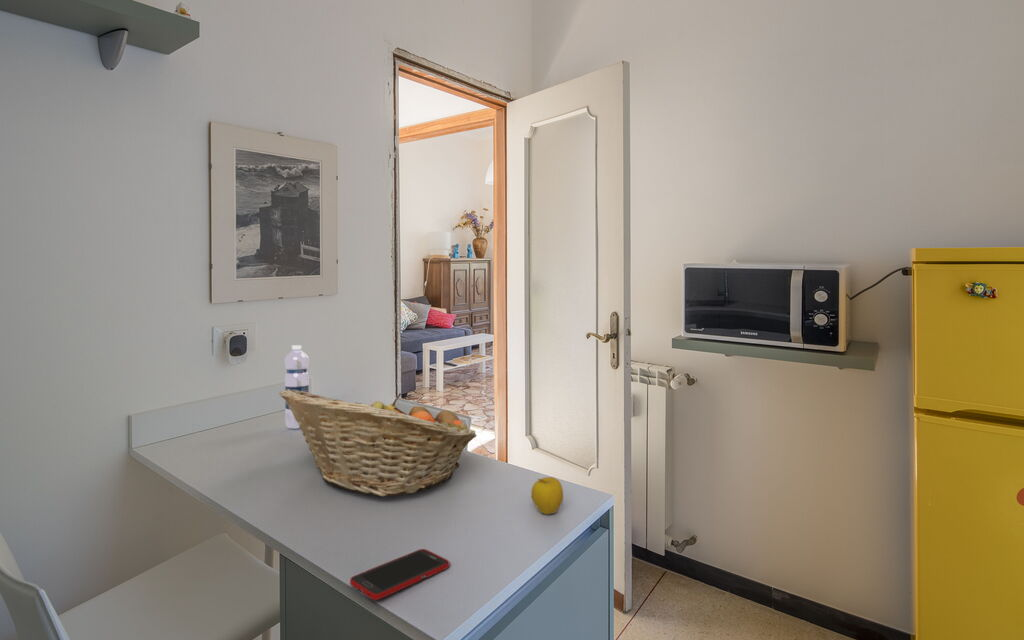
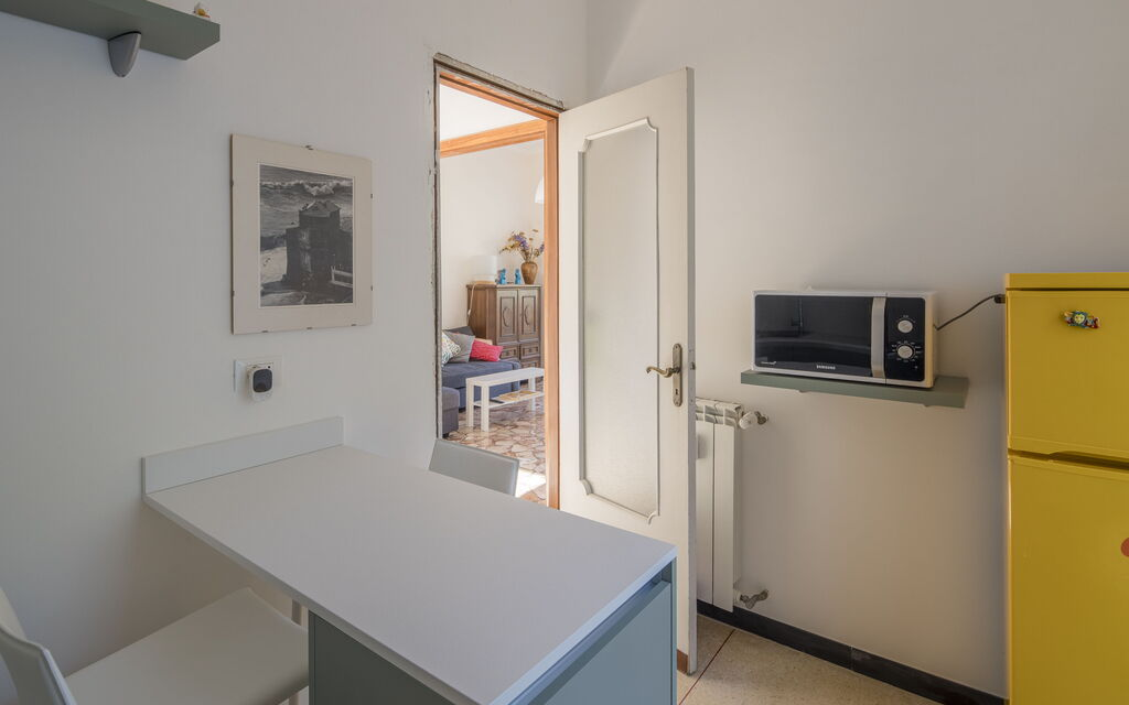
- cell phone [349,548,450,601]
- fruit basket [278,389,478,498]
- water bottle [284,344,310,429]
- apple [530,476,564,515]
